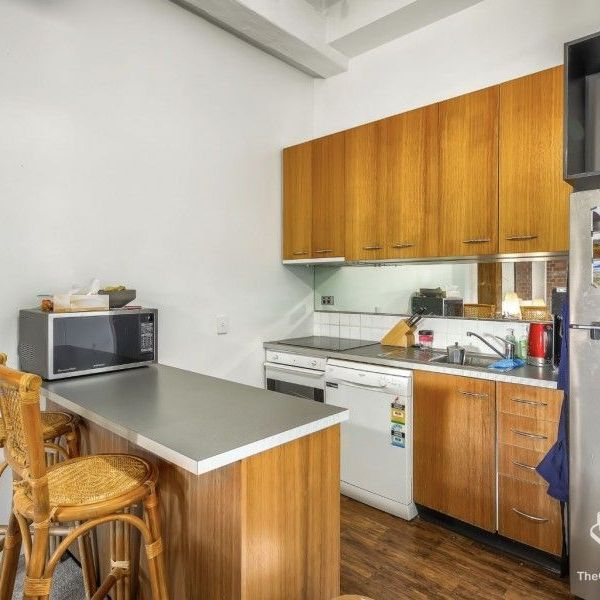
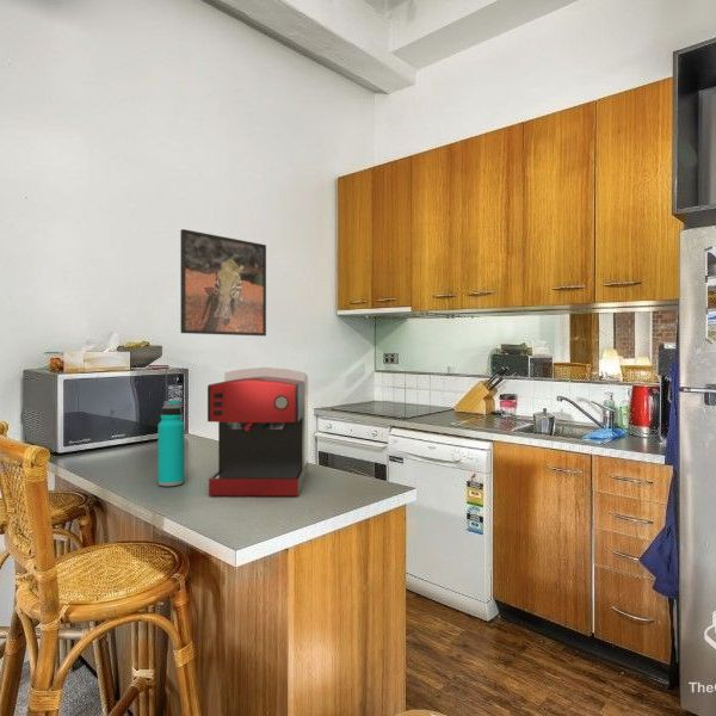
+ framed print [179,228,267,337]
+ water bottle [156,399,185,487]
+ coffee maker [206,366,309,496]
